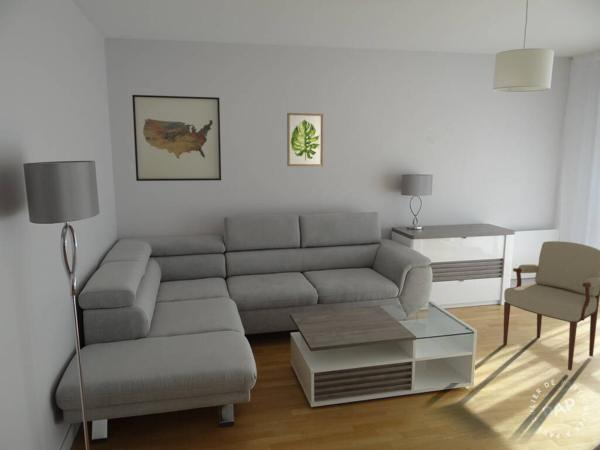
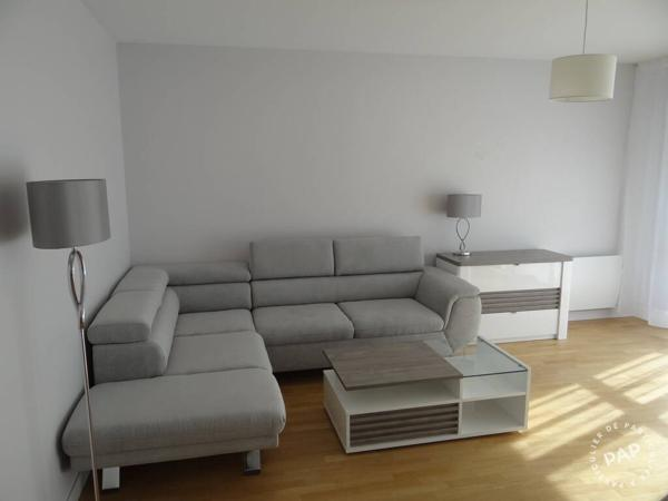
- wall art [131,94,222,182]
- armchair [502,240,600,372]
- wall art [286,112,325,167]
